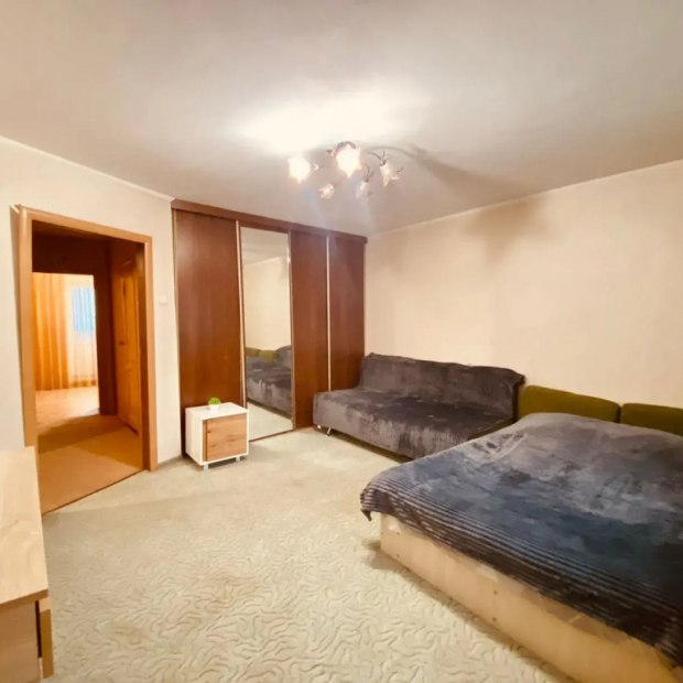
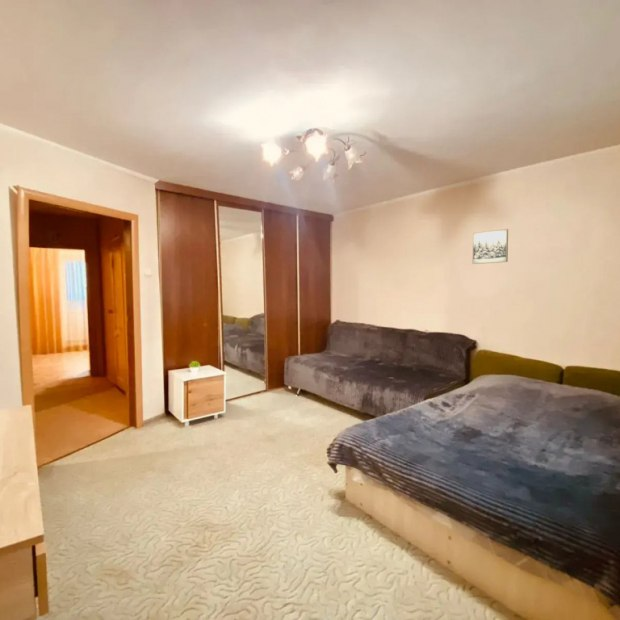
+ wall art [471,228,509,265]
